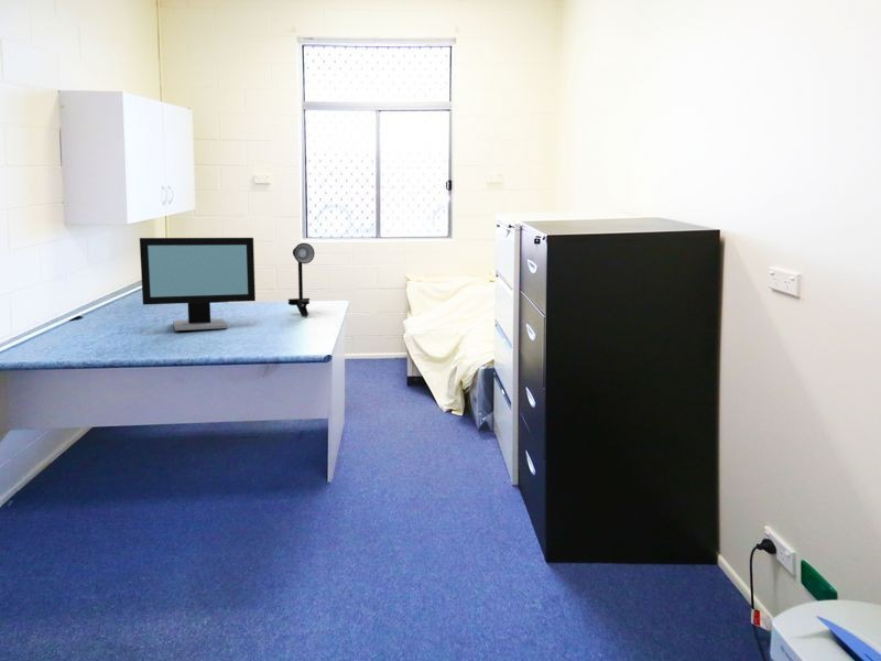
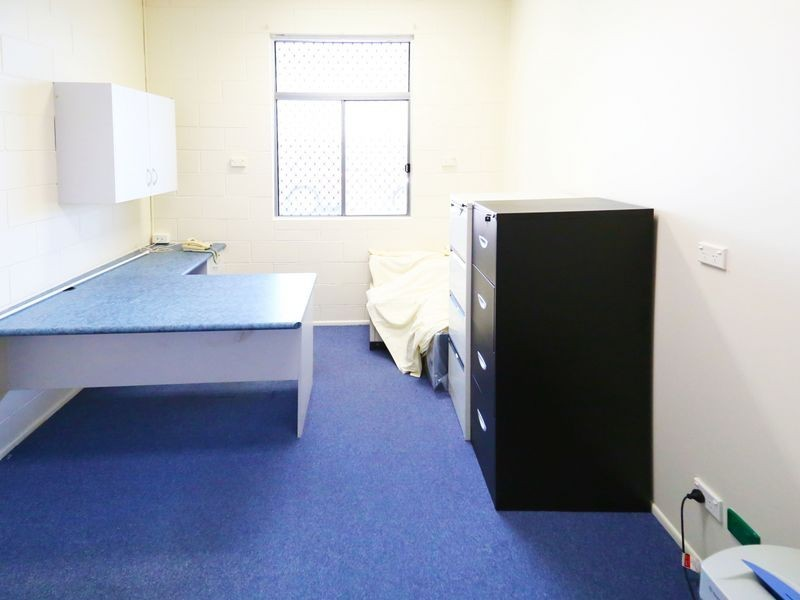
- desk lamp [287,242,316,317]
- computer monitor [139,237,257,332]
